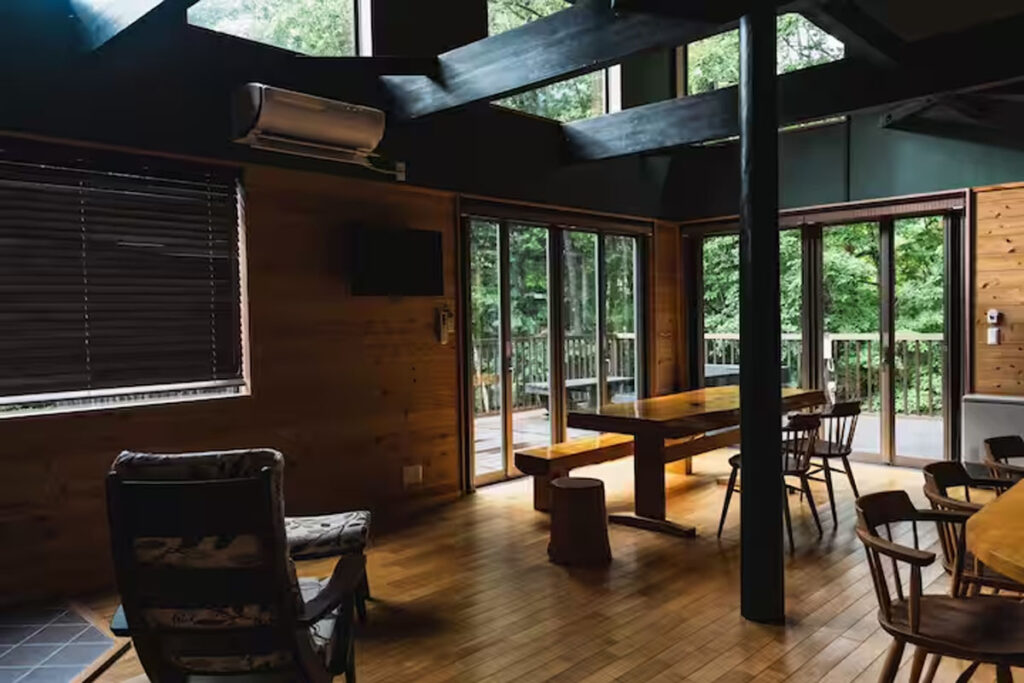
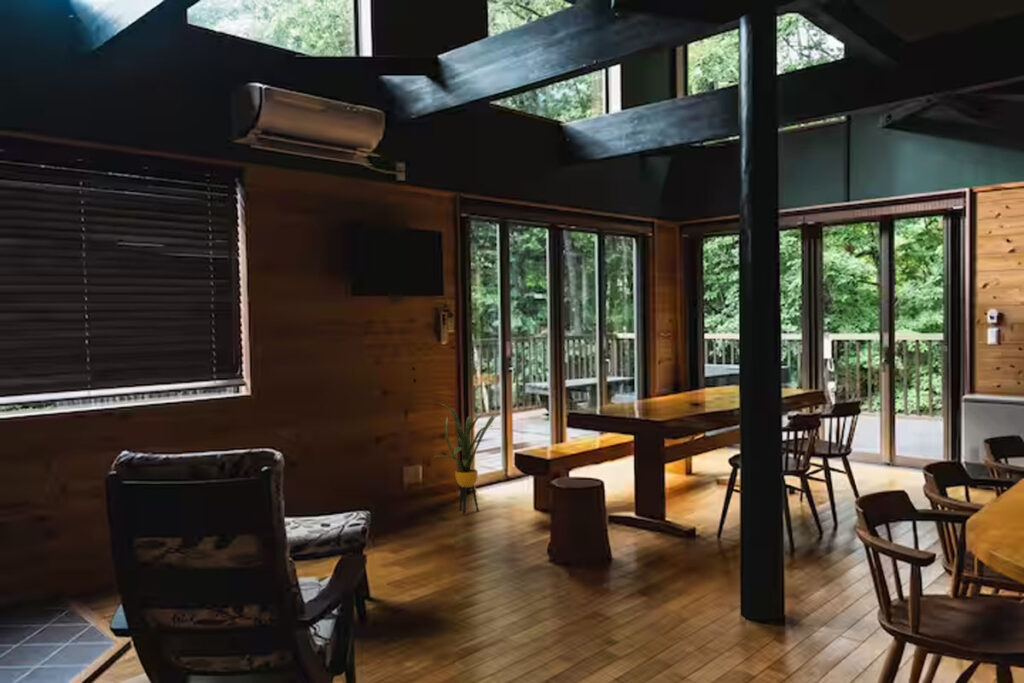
+ house plant [431,402,502,515]
